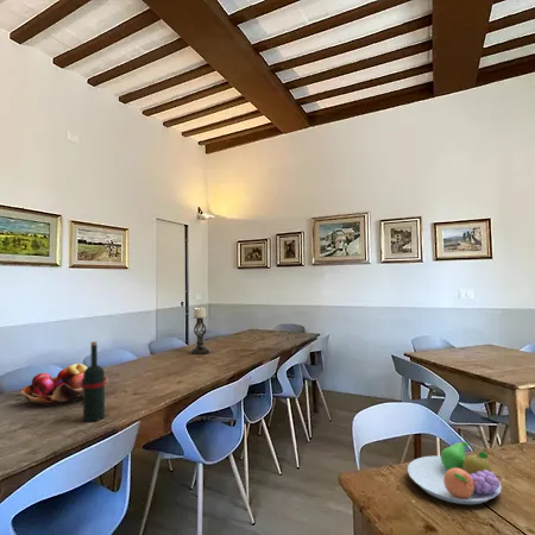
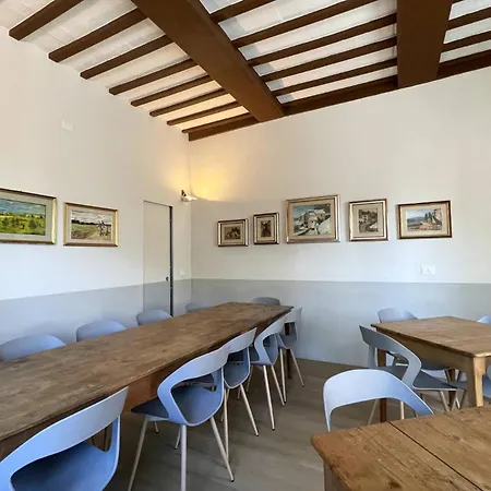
- candle holder [189,306,212,355]
- fruit basket [19,363,109,408]
- fruit bowl [407,440,503,505]
- wine bottle [81,340,106,423]
